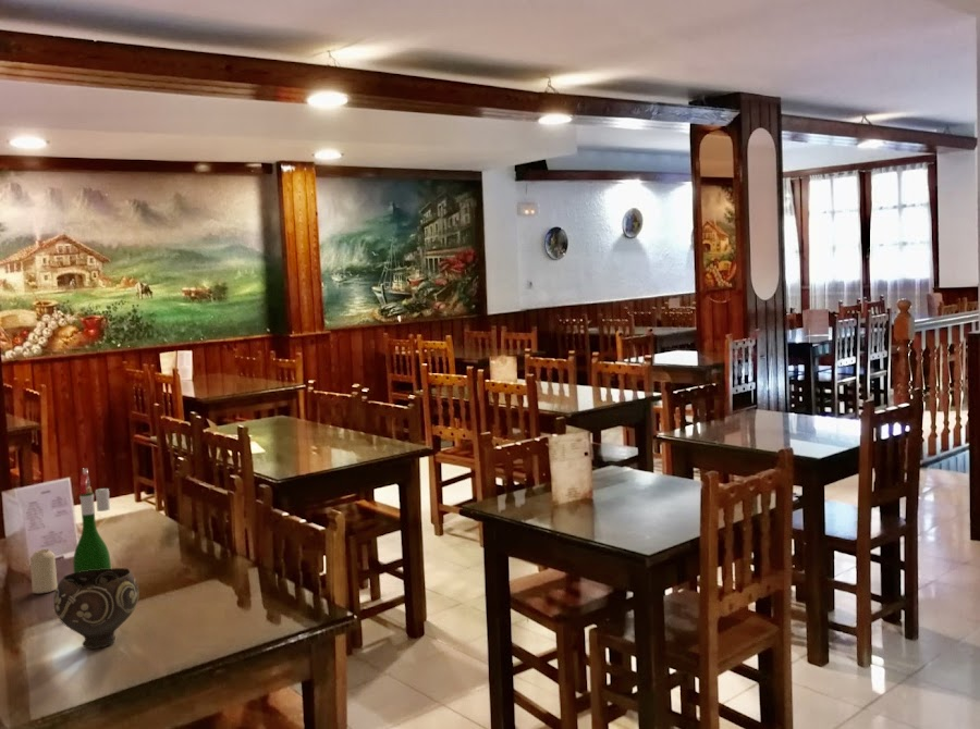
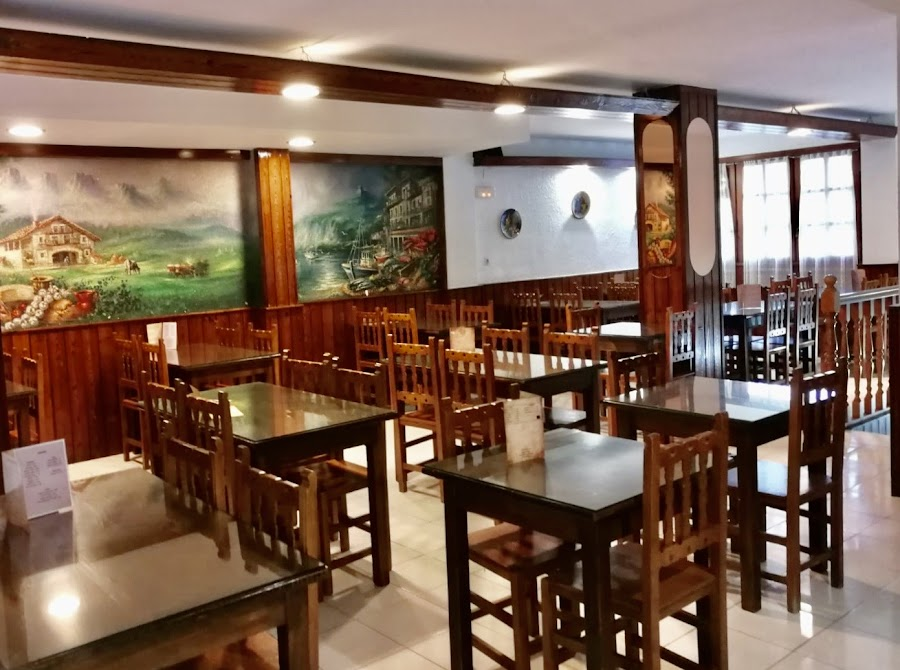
- candle [28,548,58,594]
- wine bottle [73,468,112,573]
- bowl [52,567,140,650]
